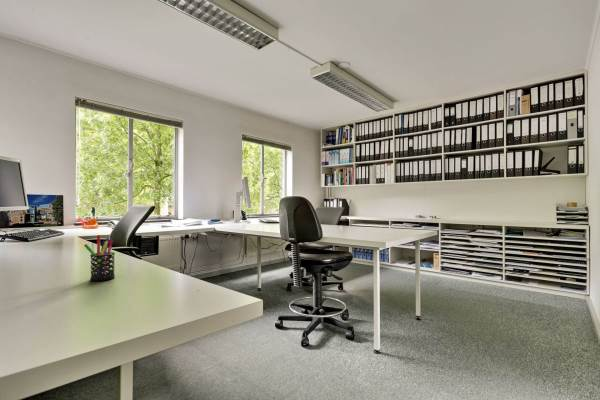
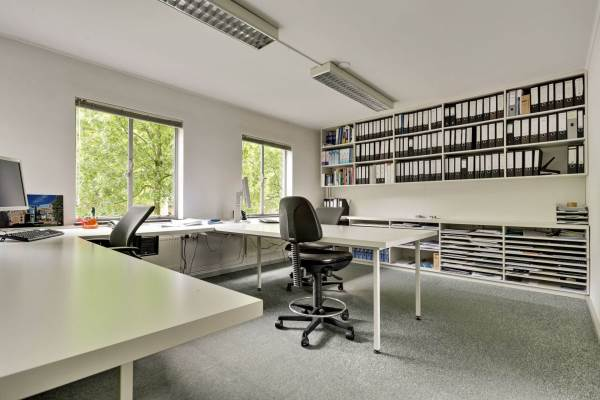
- pen holder [83,234,116,282]
